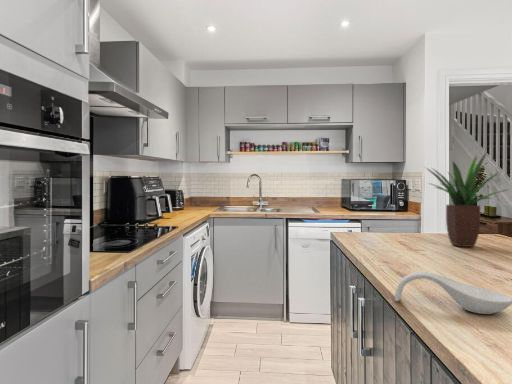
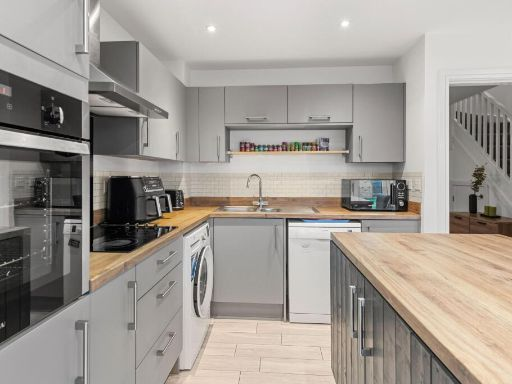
- potted plant [425,151,511,248]
- spoon rest [394,271,512,315]
